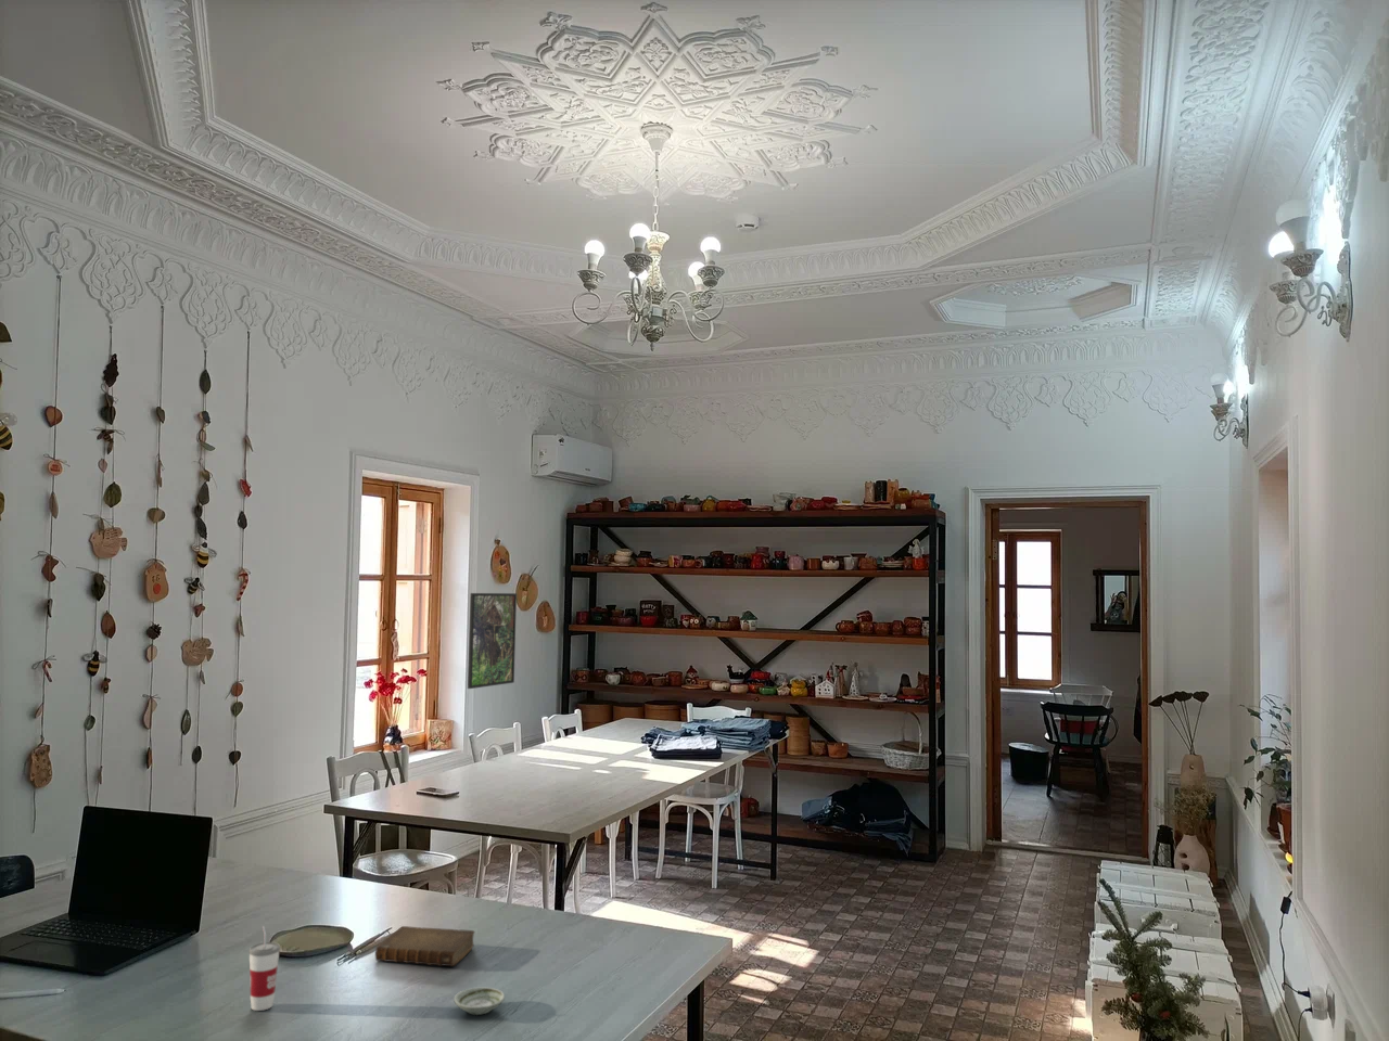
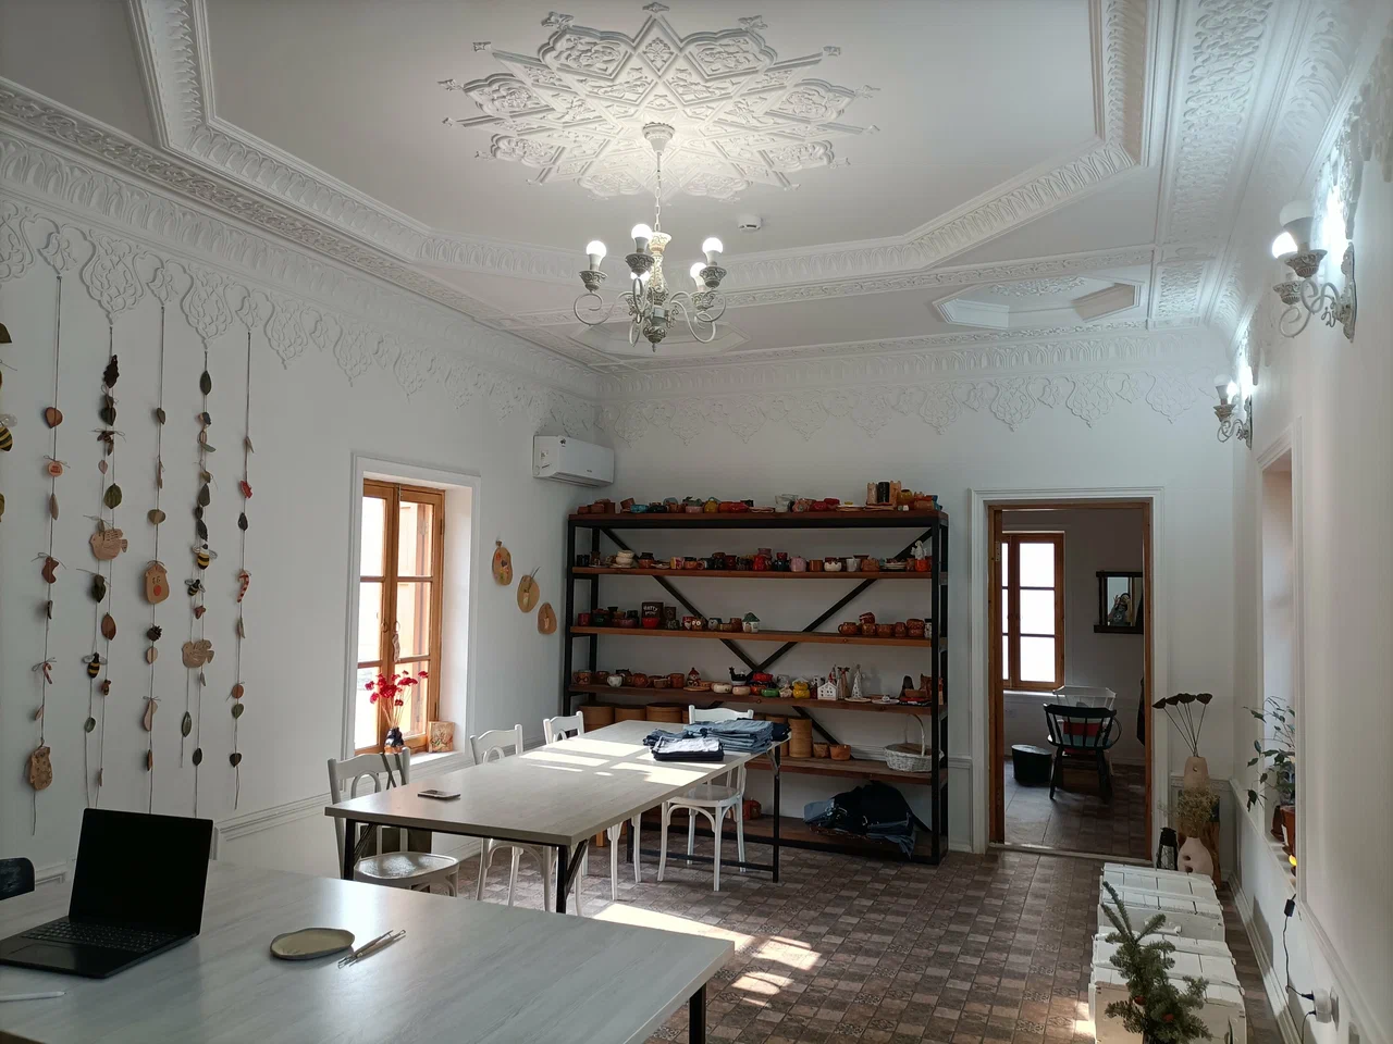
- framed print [467,592,517,690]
- cup [248,925,281,1011]
- saucer [453,986,505,1016]
- book [374,925,477,968]
